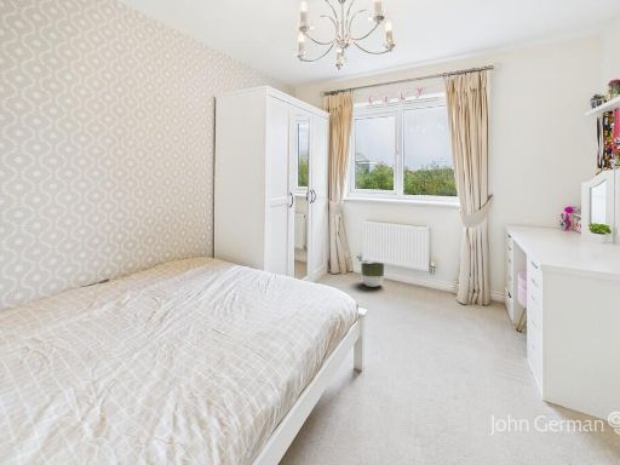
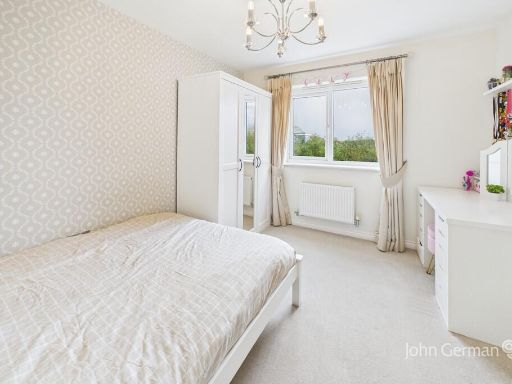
- planter [360,262,385,288]
